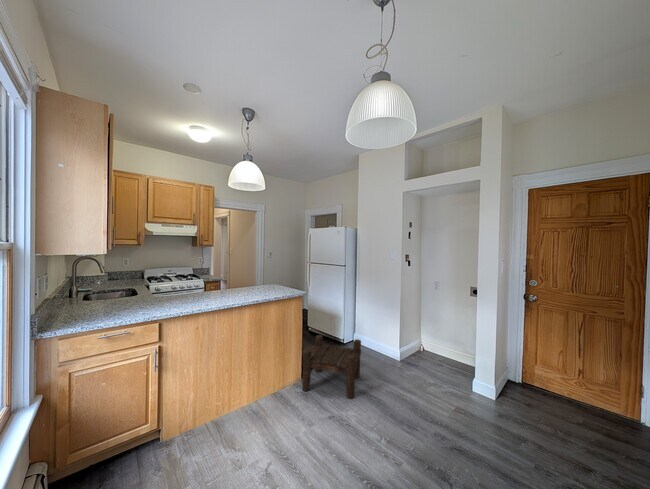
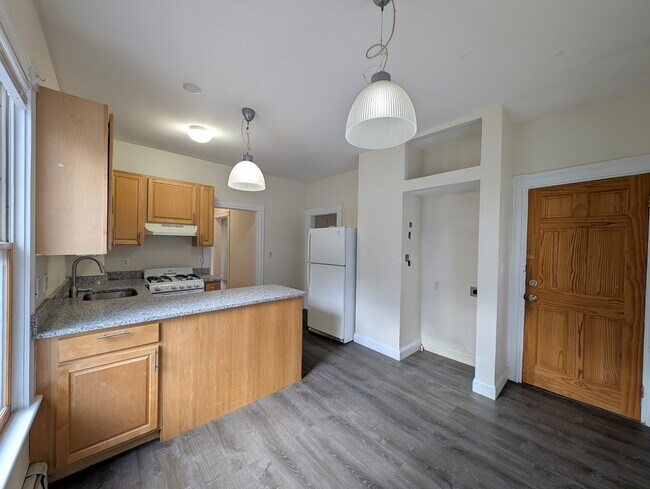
- stool [301,334,362,400]
